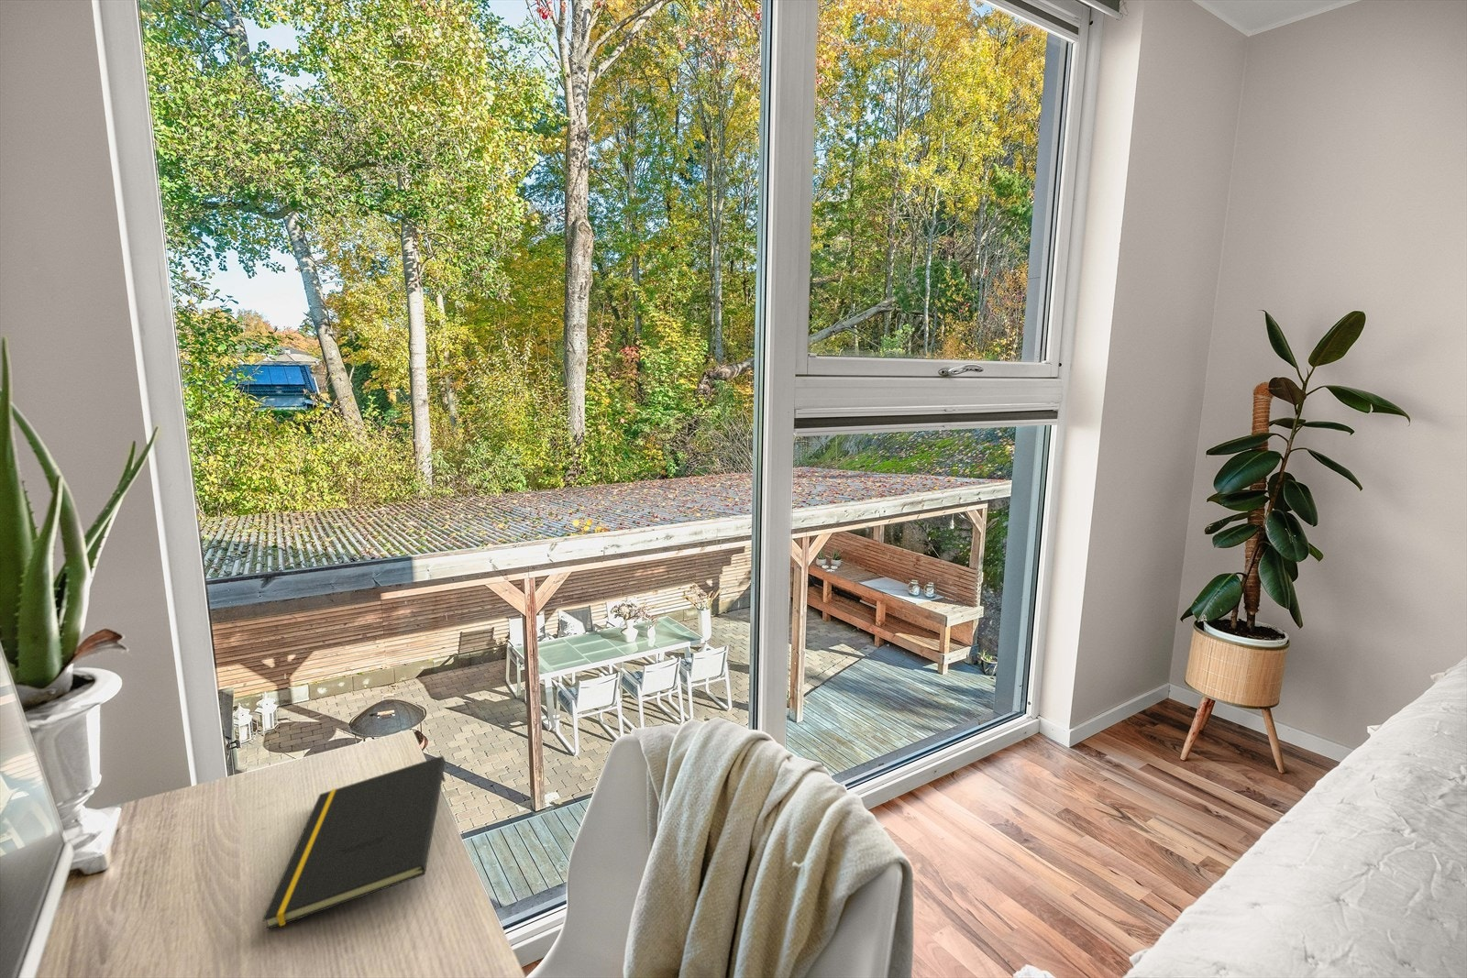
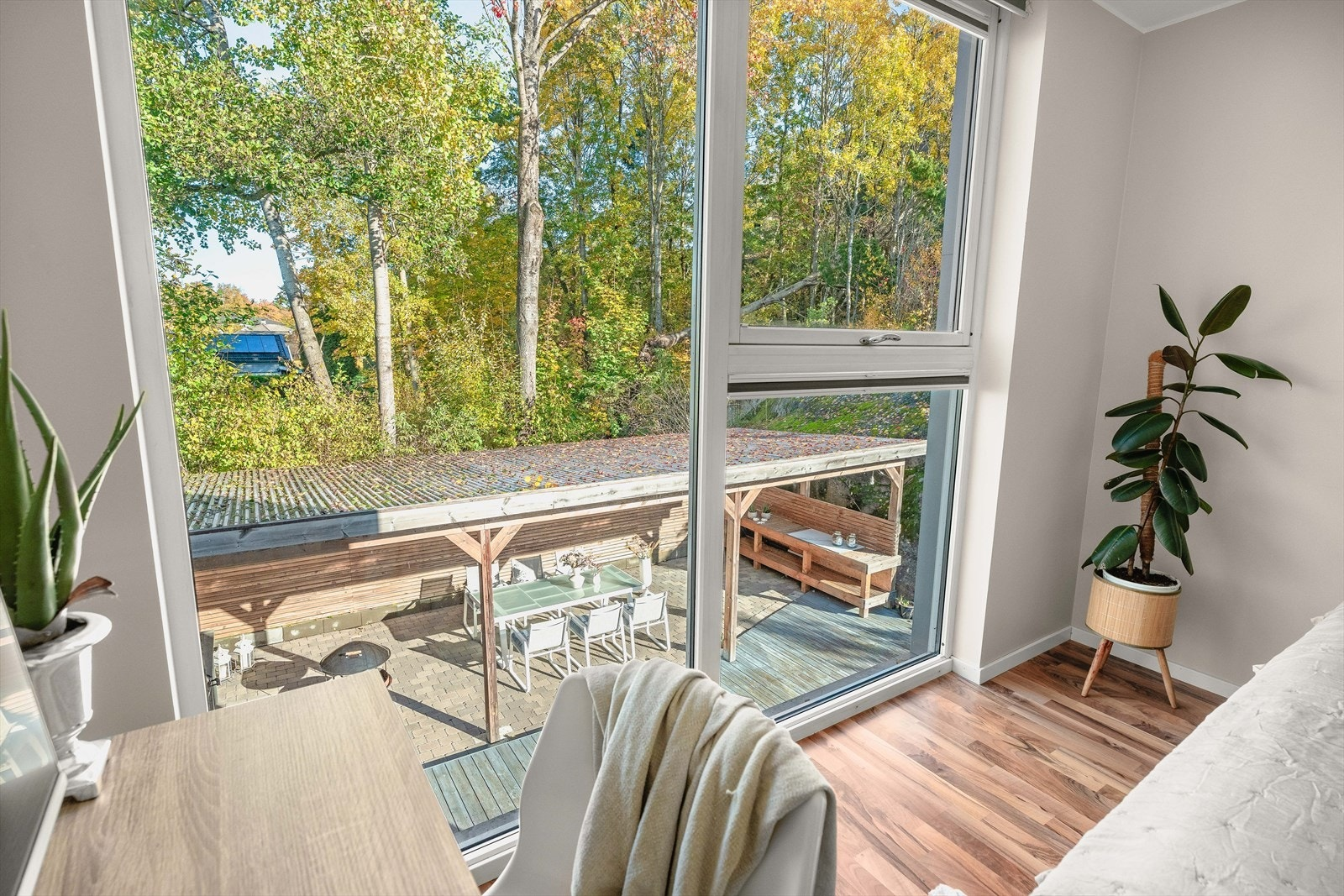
- notepad [261,755,446,931]
